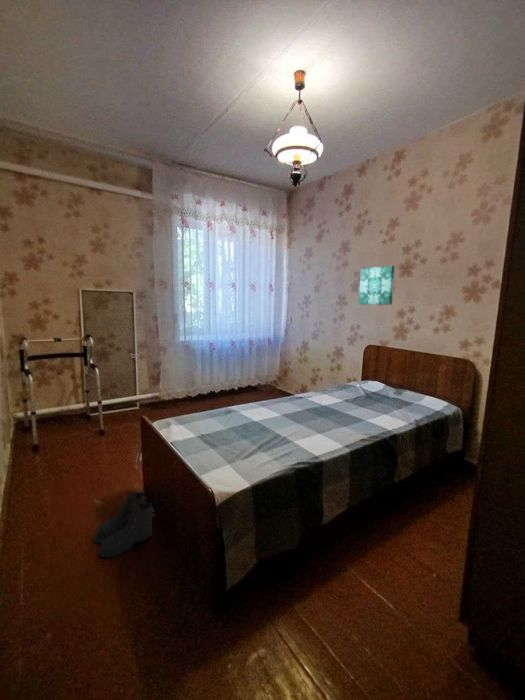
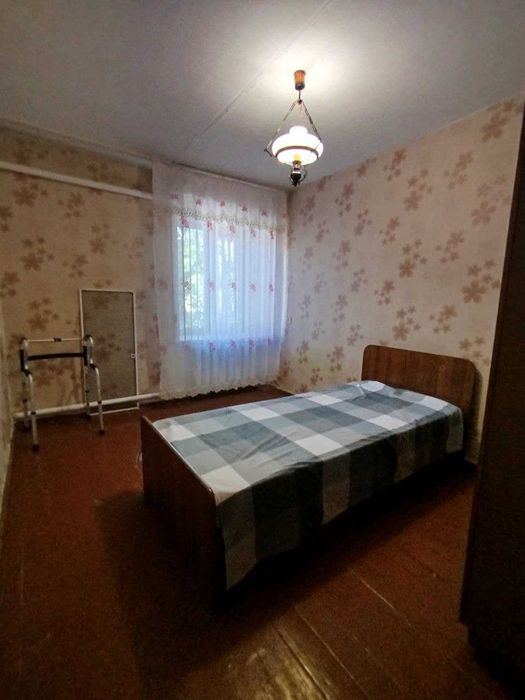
- boots [93,491,155,559]
- wall art [358,265,396,306]
